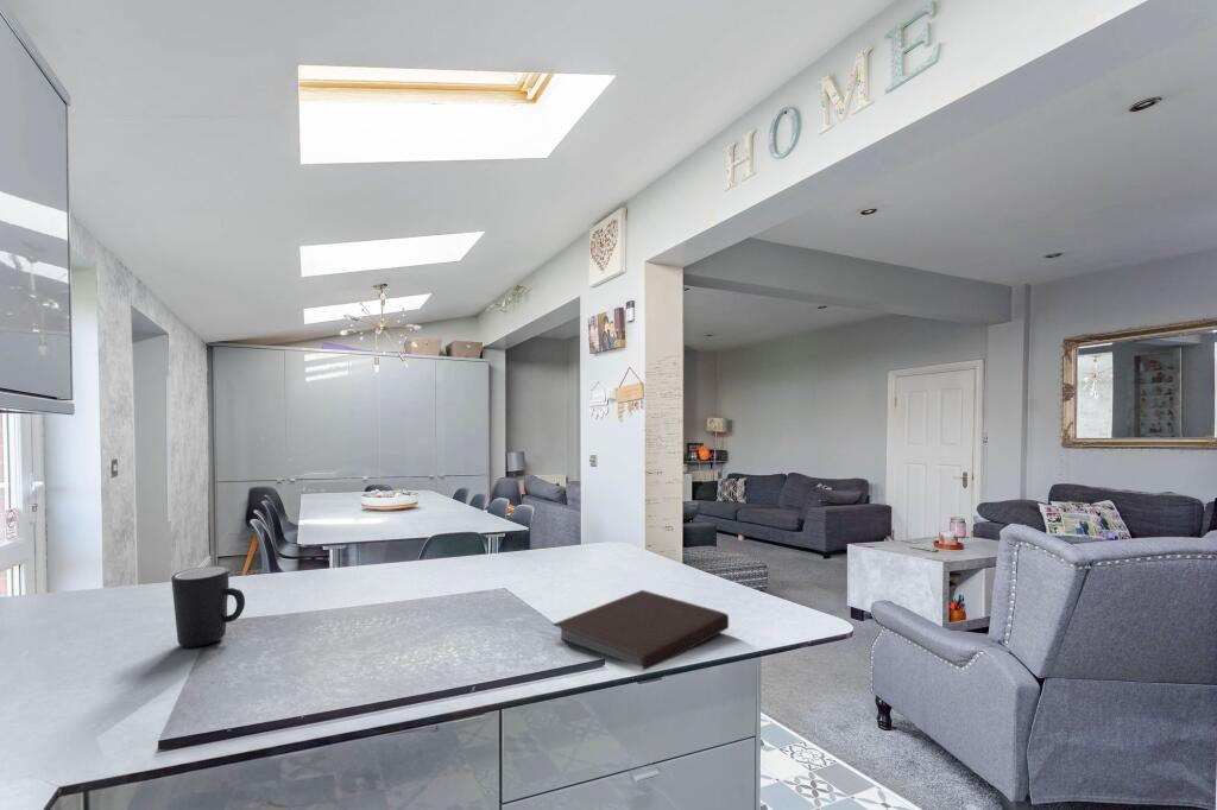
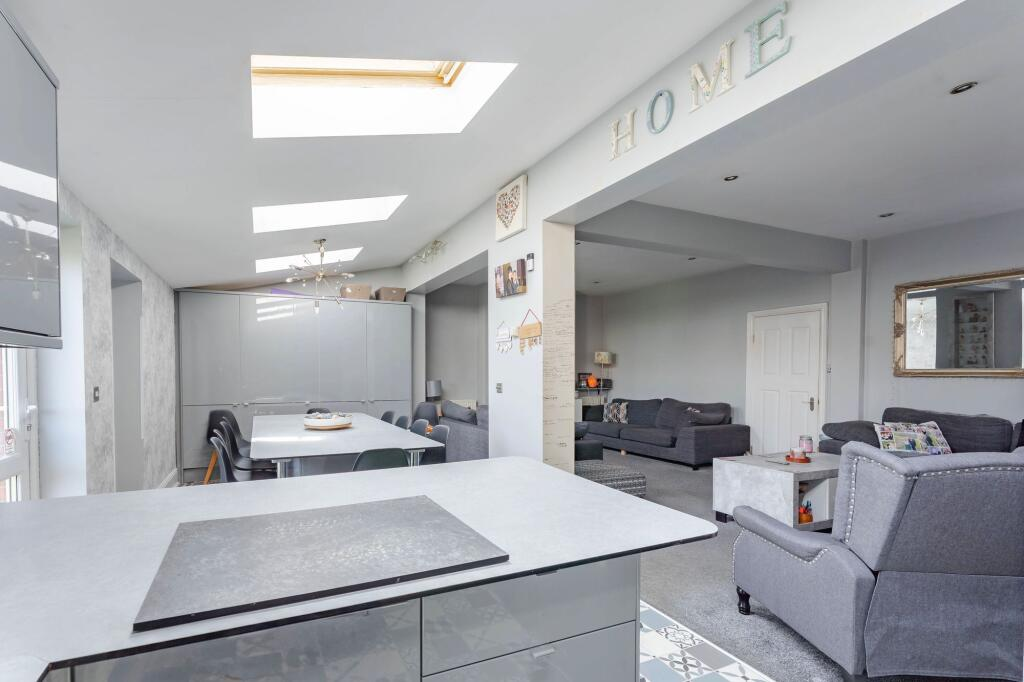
- notebook [551,589,730,672]
- mug [170,565,246,647]
